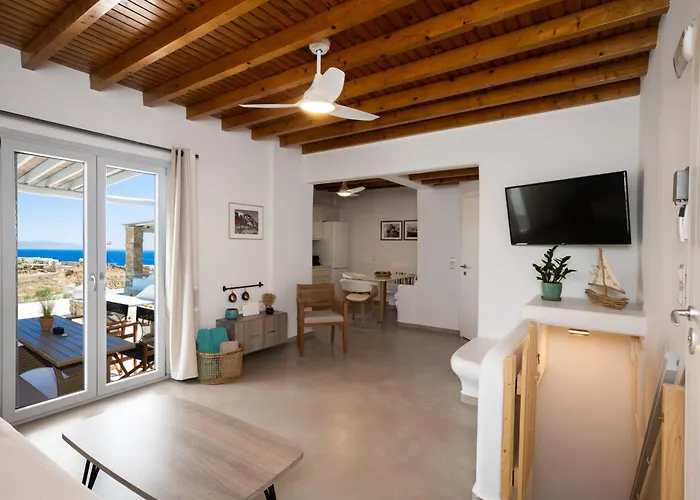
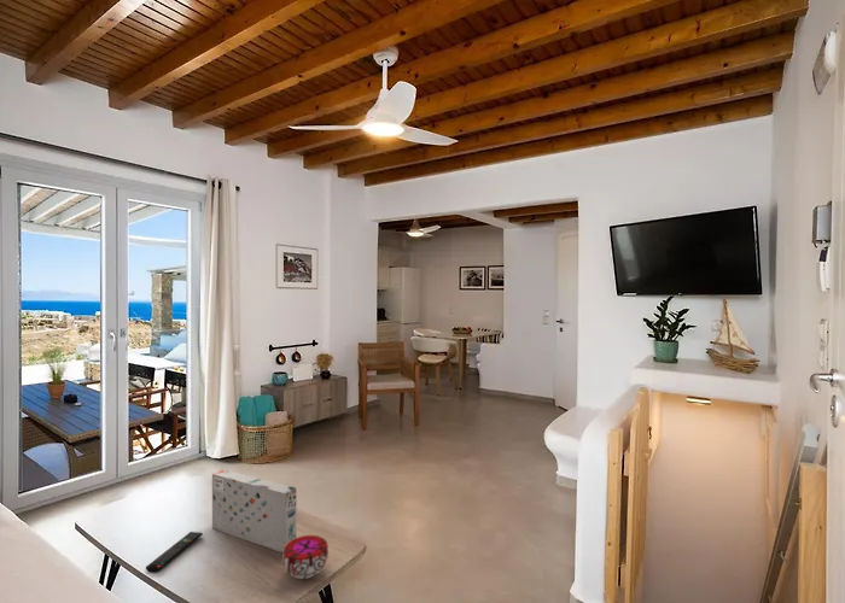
+ remote control [145,531,204,574]
+ toy set box [211,468,297,555]
+ decorative bowl [282,534,330,580]
